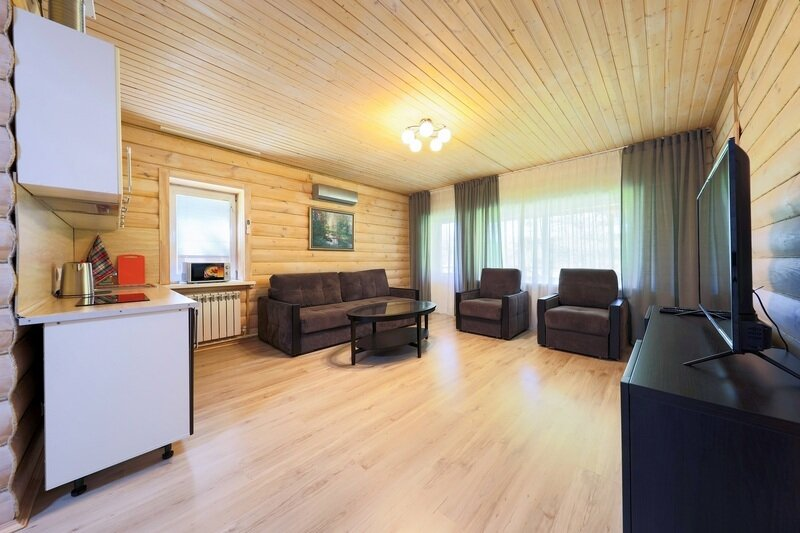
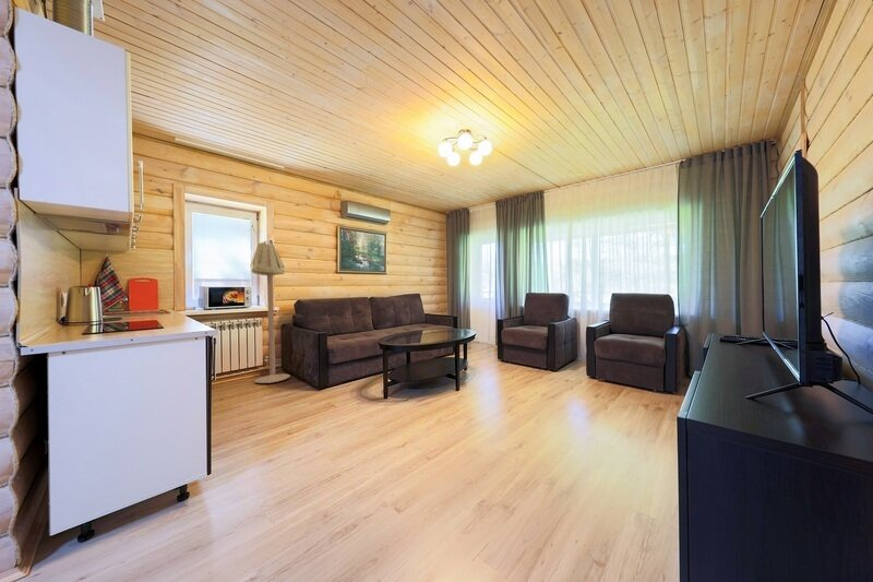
+ floor lamp [249,240,291,384]
